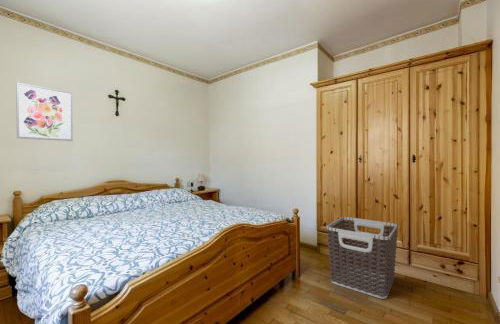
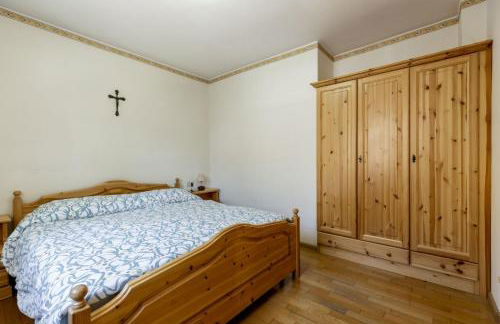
- wall art [15,82,74,142]
- clothes hamper [326,216,399,300]
